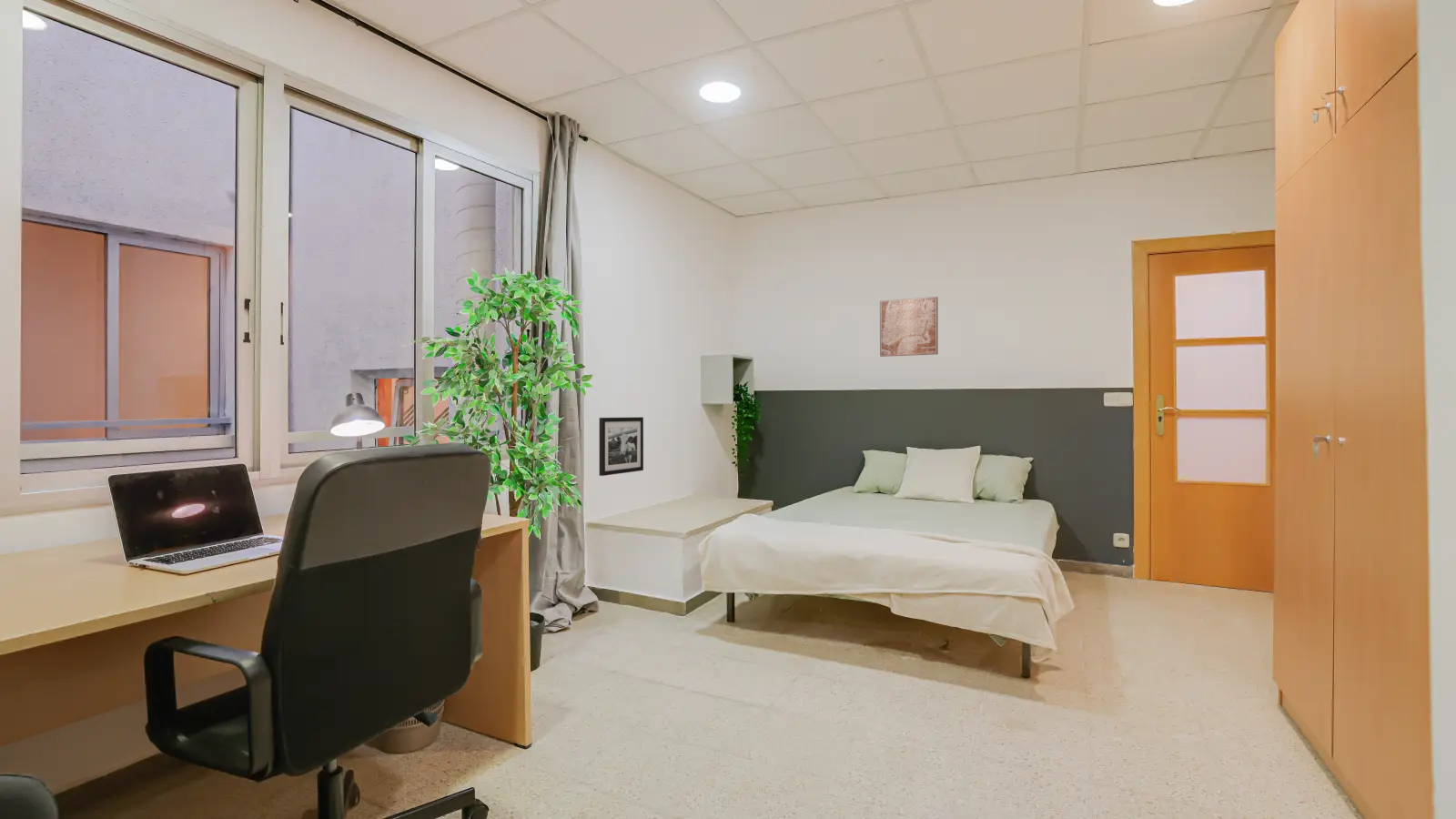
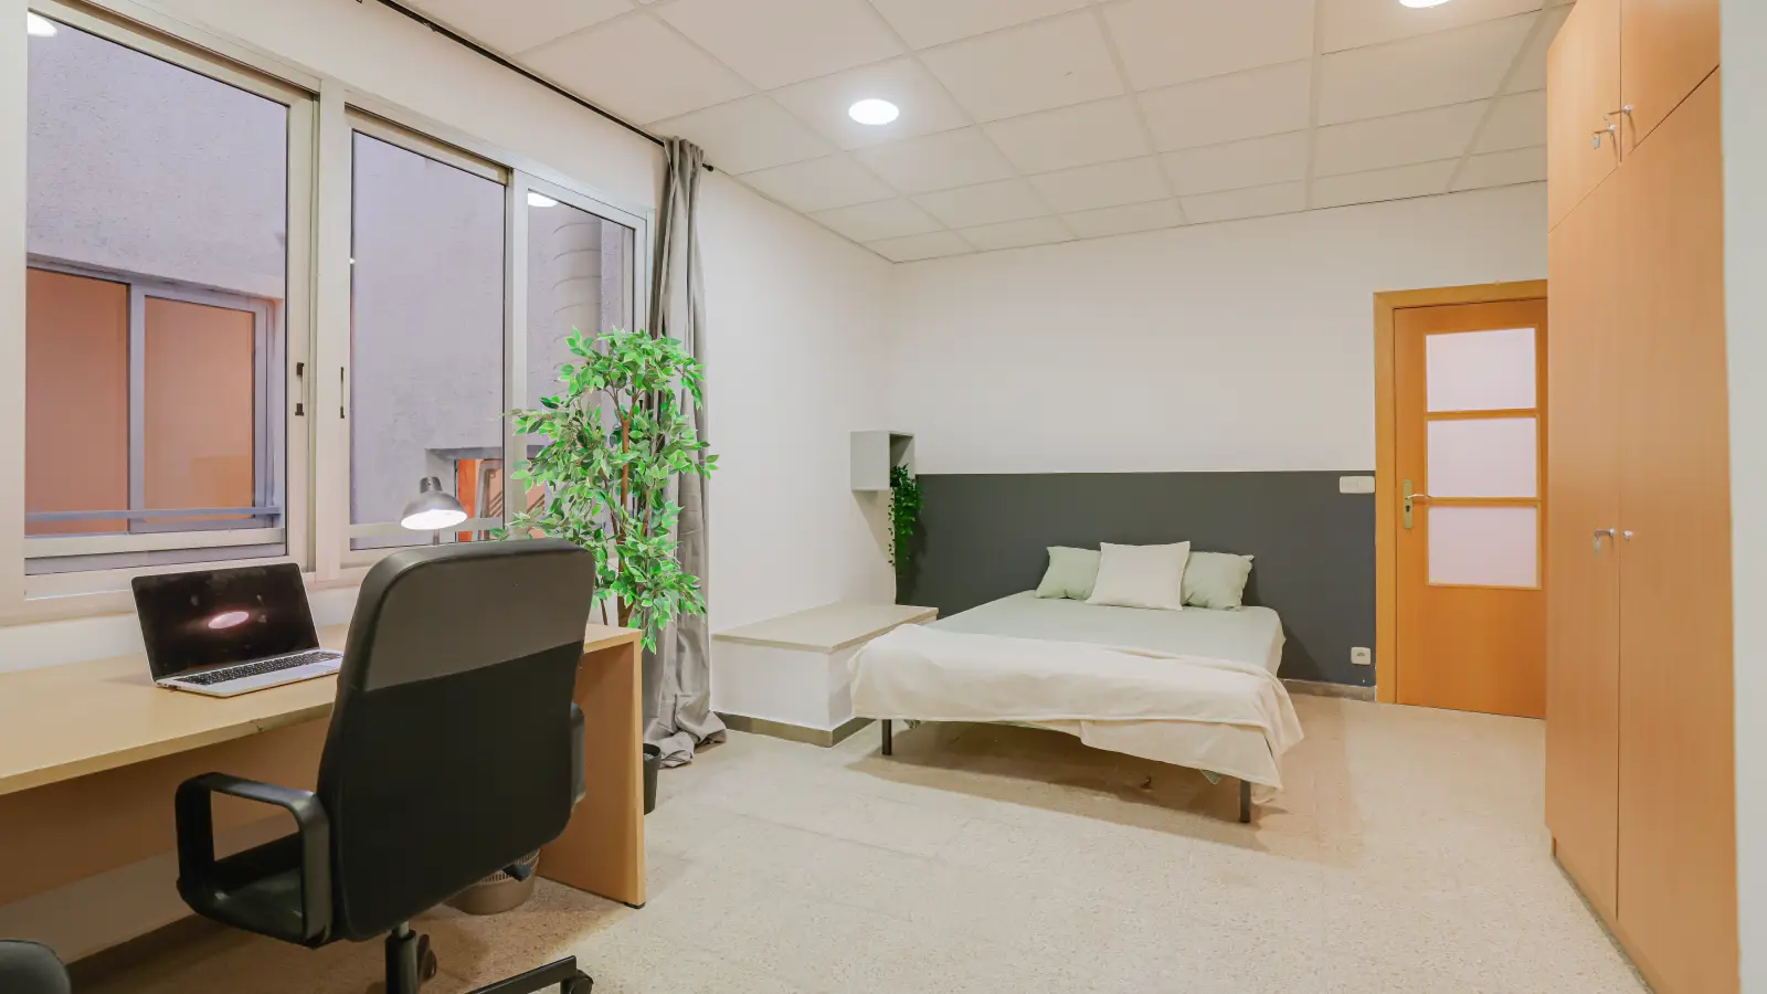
- picture frame [599,417,644,477]
- wall art [879,296,939,358]
